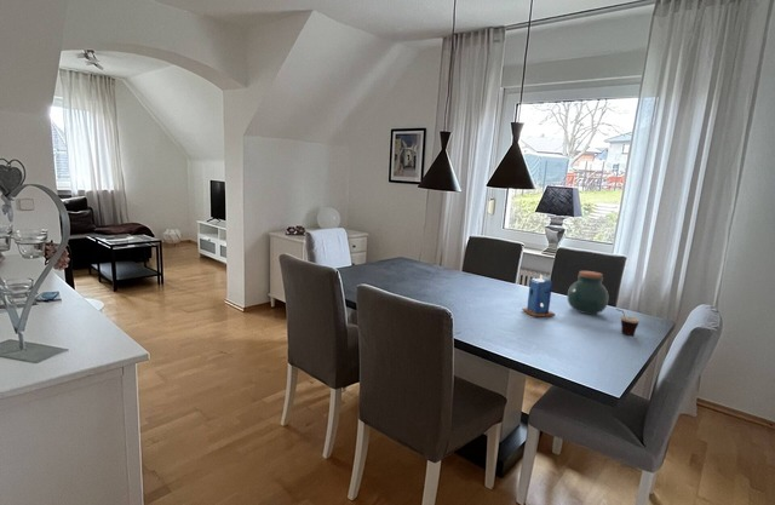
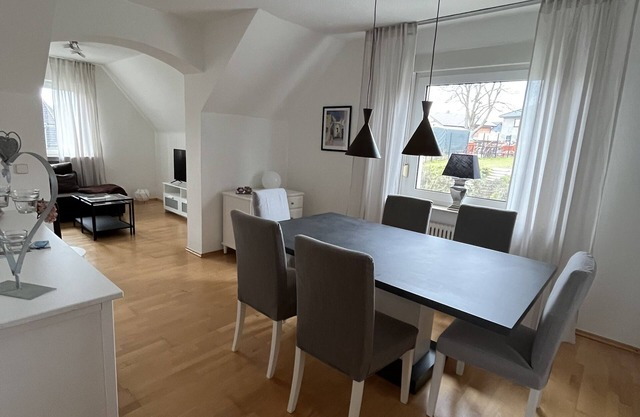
- candle [521,274,556,319]
- jar [567,270,609,315]
- cup [615,308,641,337]
